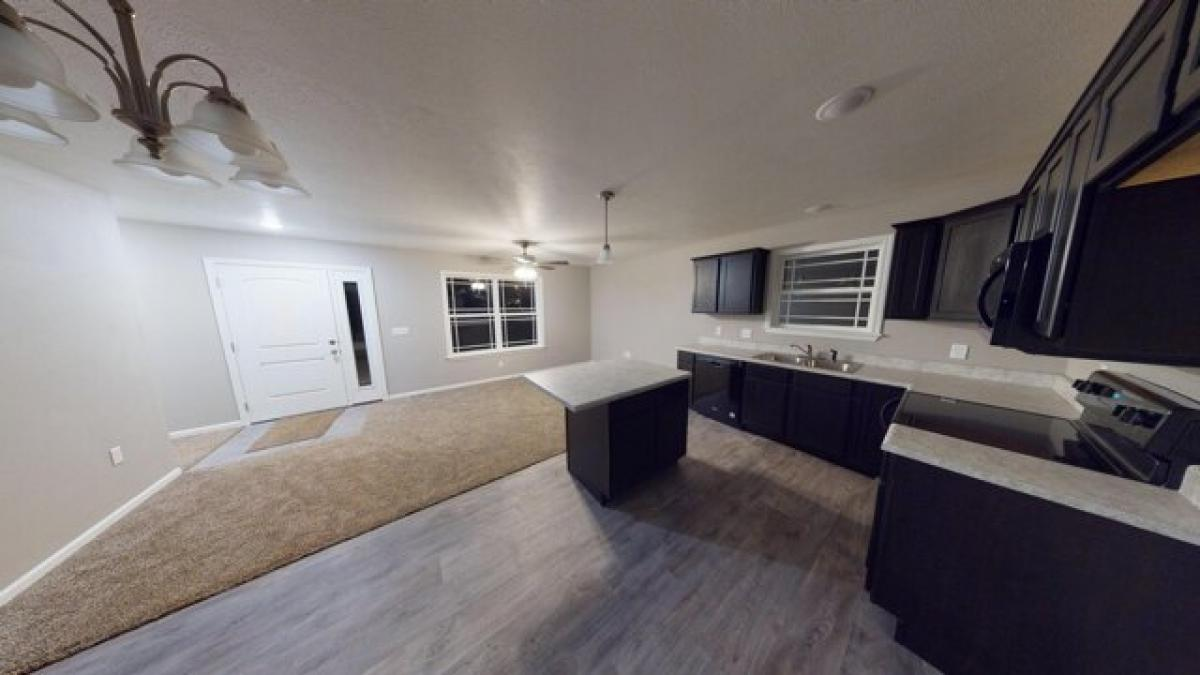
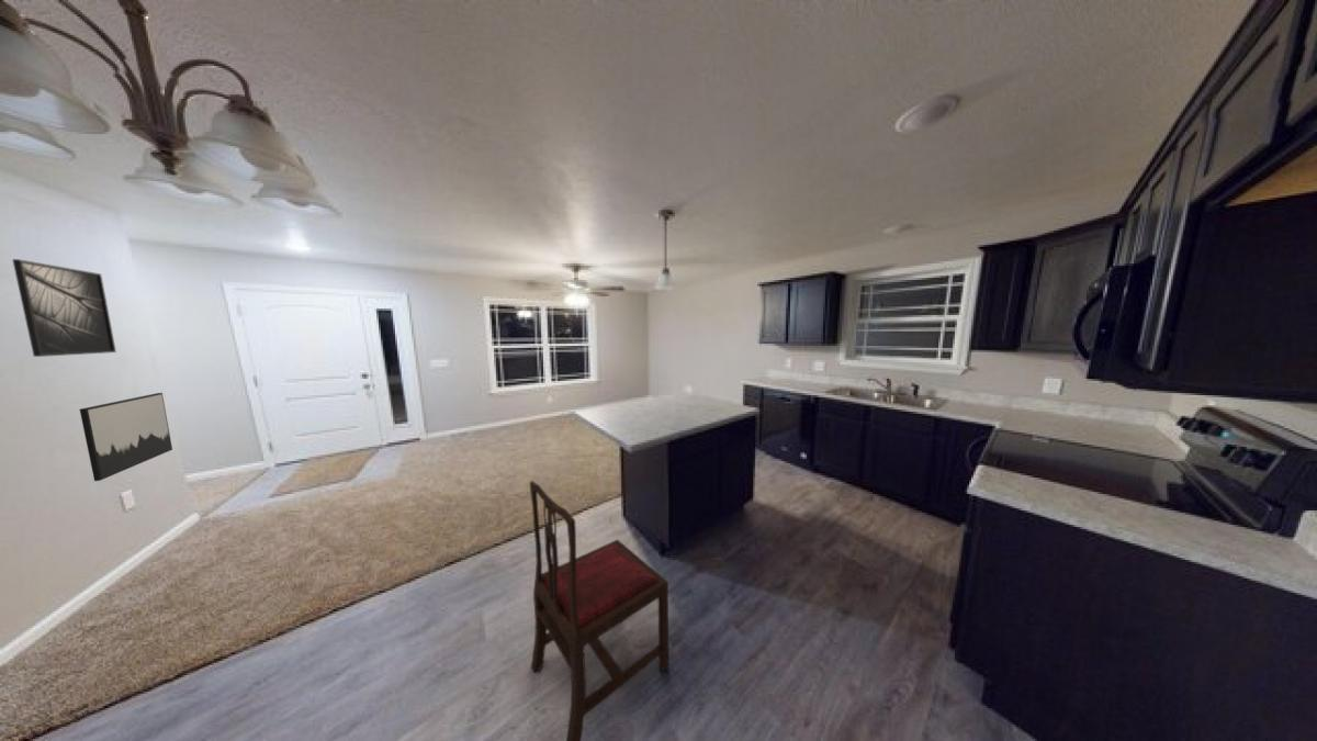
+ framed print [11,258,117,358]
+ wall art [79,392,173,482]
+ dining chair [529,480,669,741]
